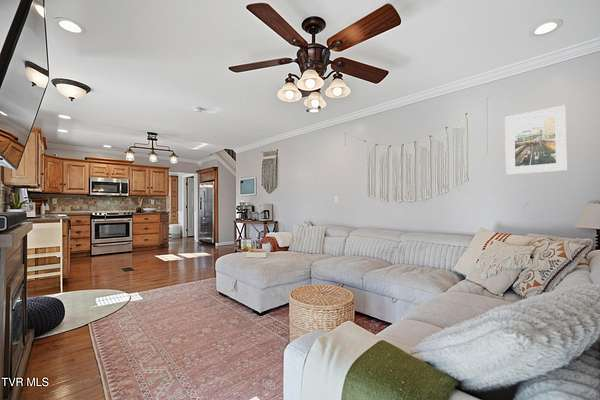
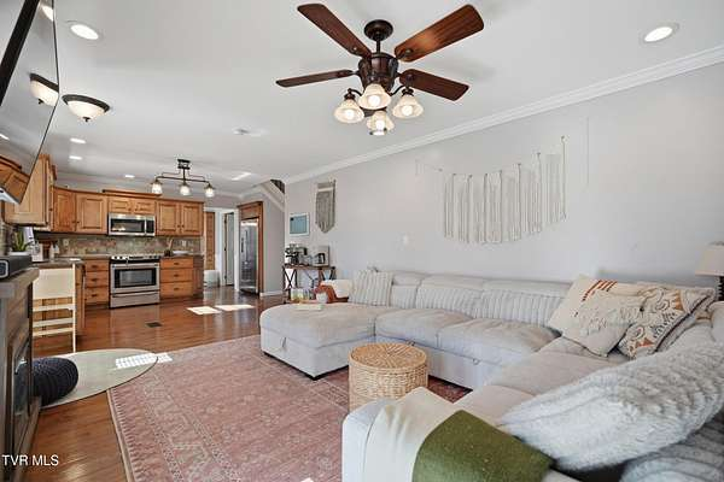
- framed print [504,104,568,176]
